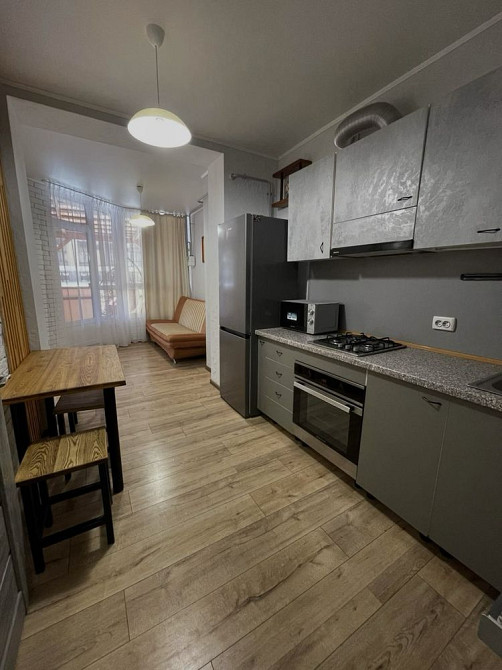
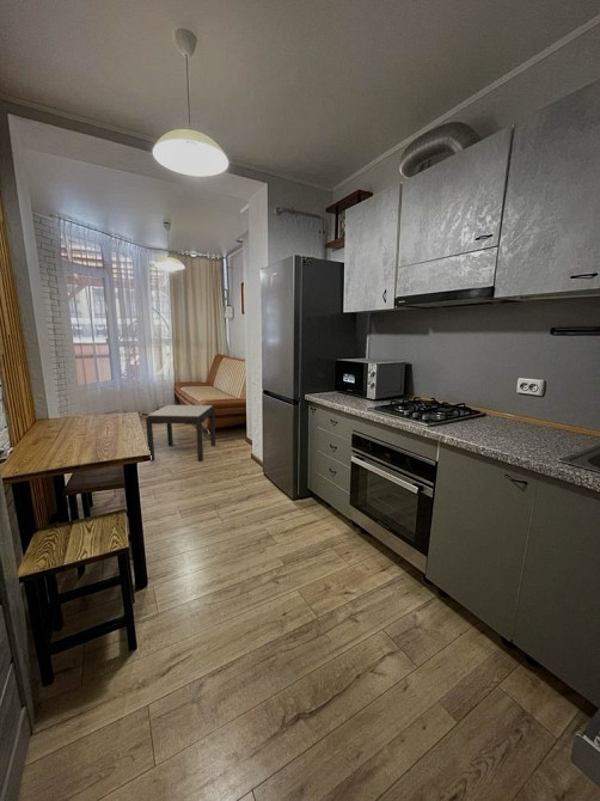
+ side table [145,404,216,463]
